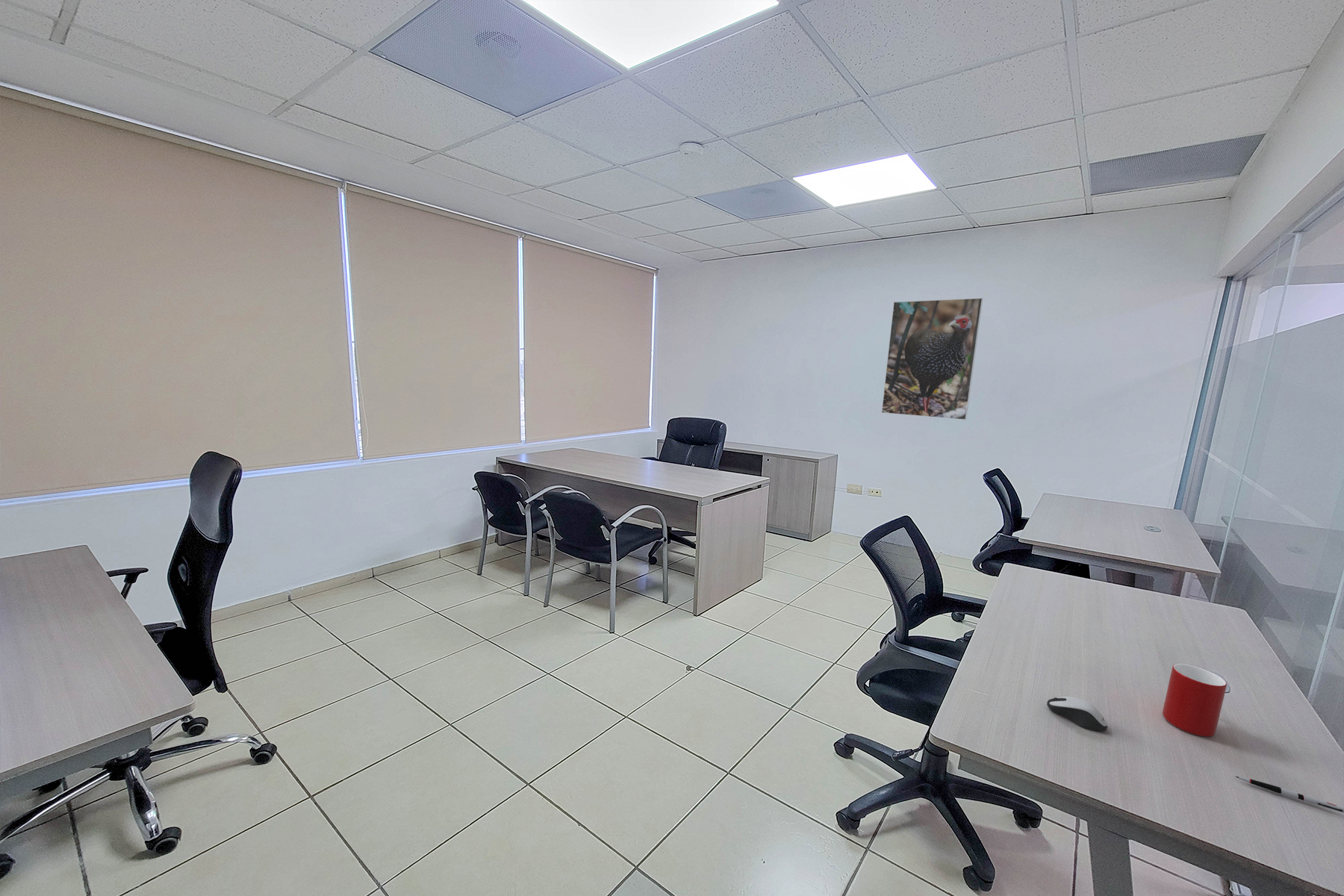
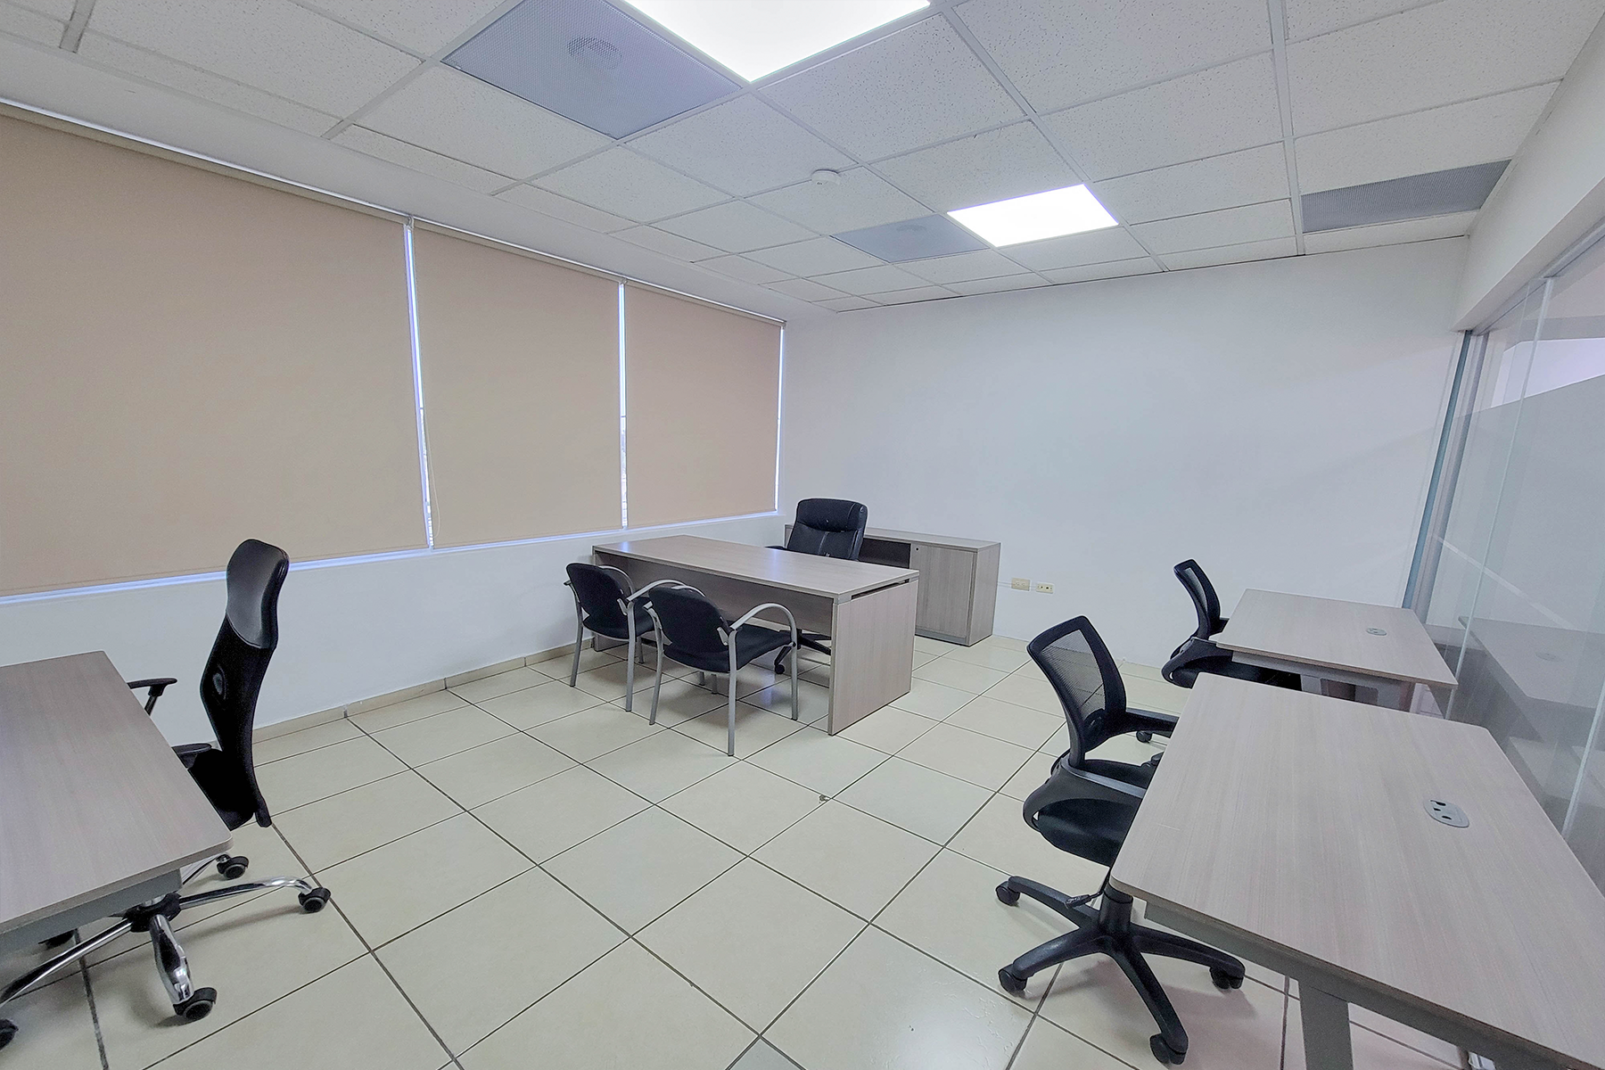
- computer mouse [1046,696,1108,732]
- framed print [880,297,983,420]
- pen [1235,776,1344,814]
- cup [1162,663,1228,738]
